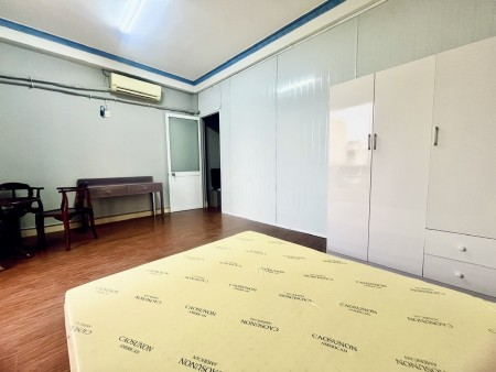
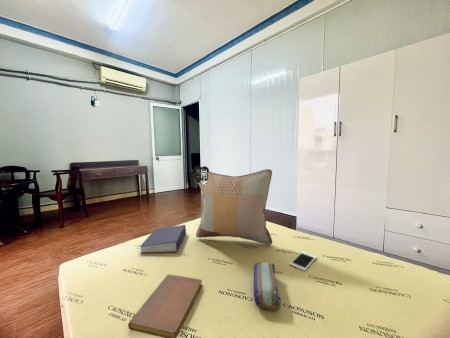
+ book [139,224,187,254]
+ cell phone [289,251,318,272]
+ decorative pillow [194,165,273,246]
+ pencil case [253,261,282,311]
+ notebook [127,274,203,338]
